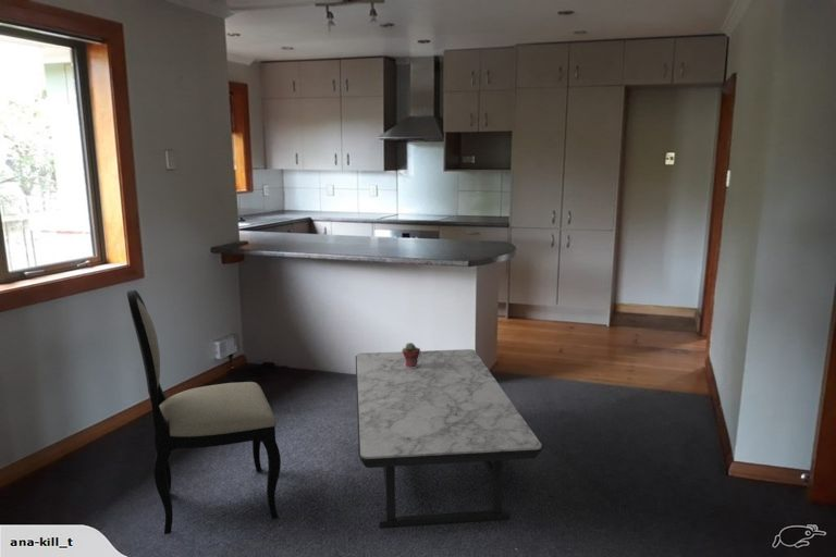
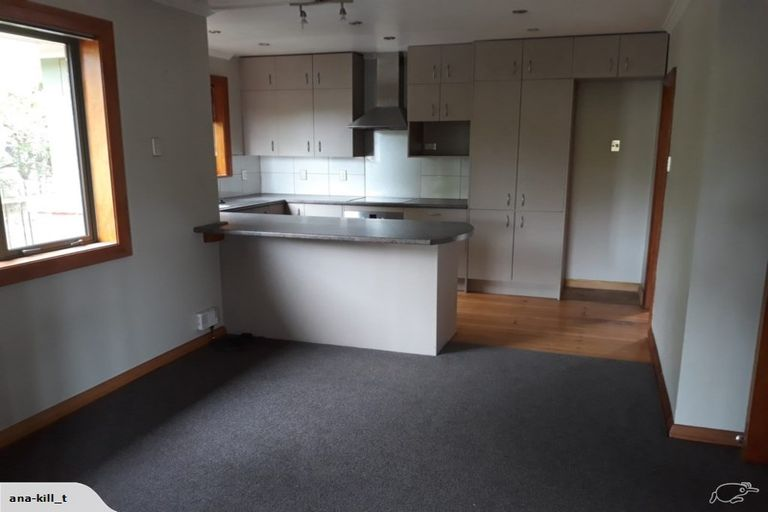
- potted succulent [401,342,421,368]
- dining chair [126,289,282,535]
- coffee table [355,348,544,530]
